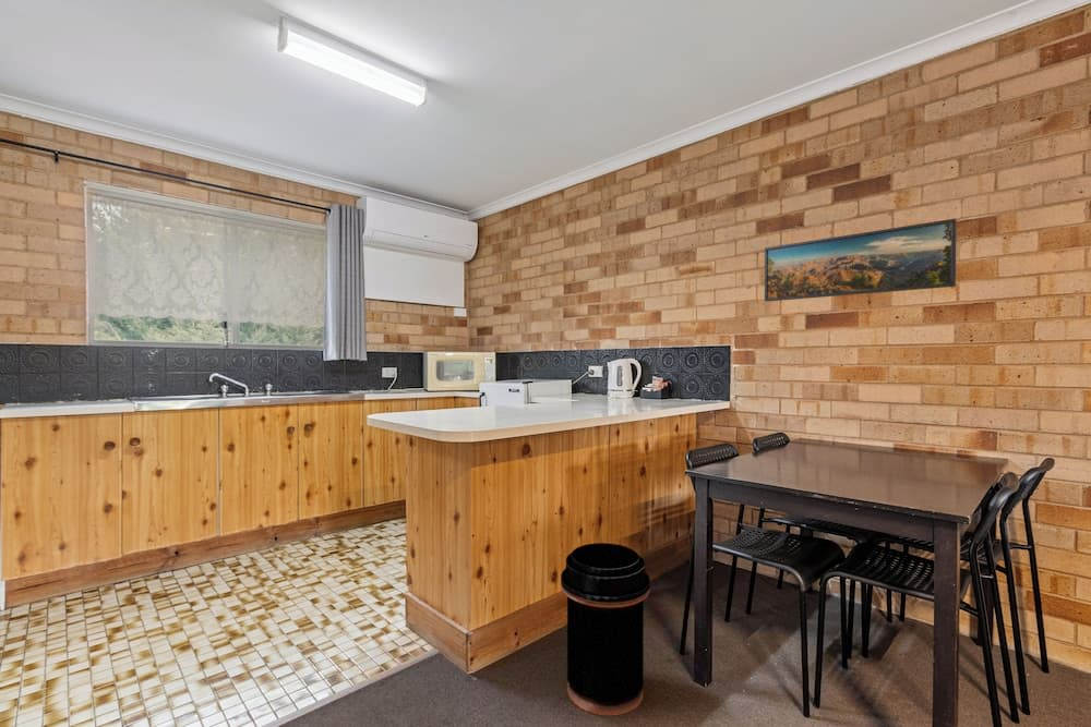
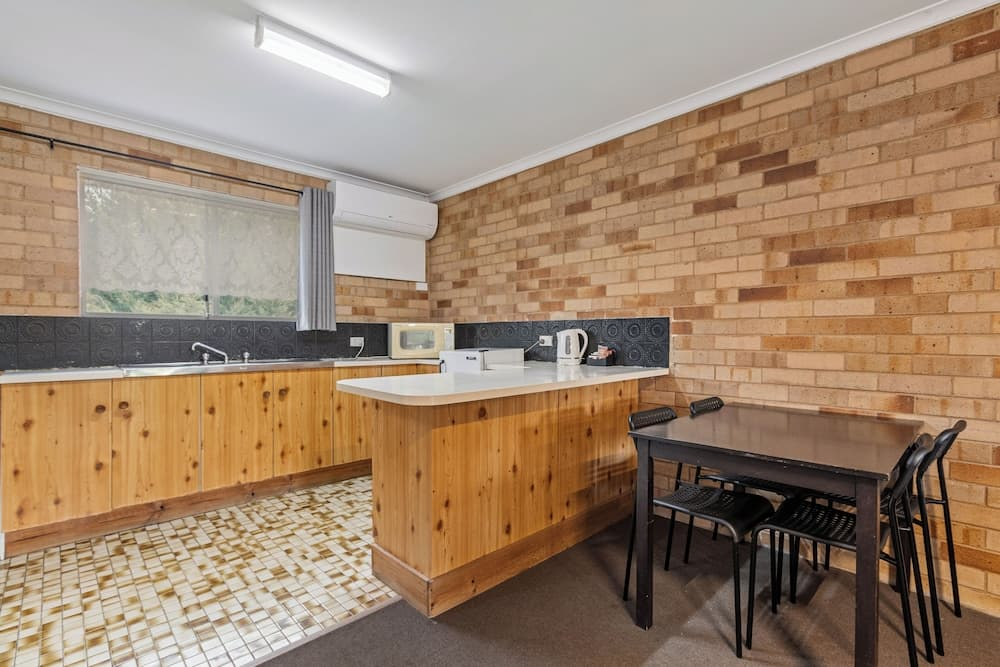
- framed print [764,218,957,303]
- trash can [560,542,651,716]
